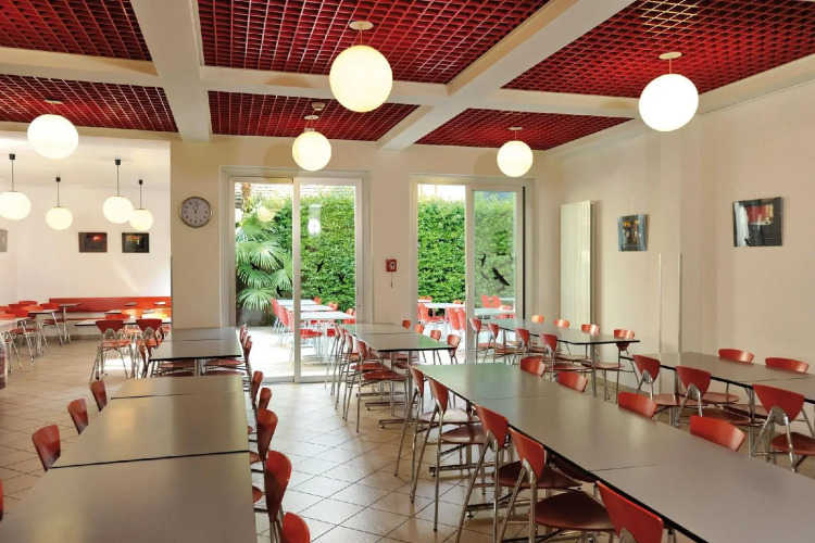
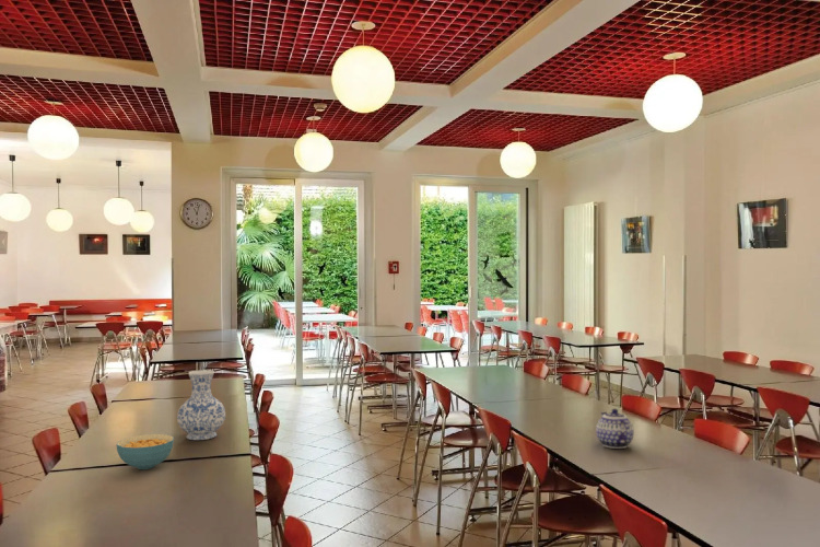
+ cereal bowl [115,433,175,470]
+ teapot [595,408,635,450]
+ vase [176,369,226,441]
